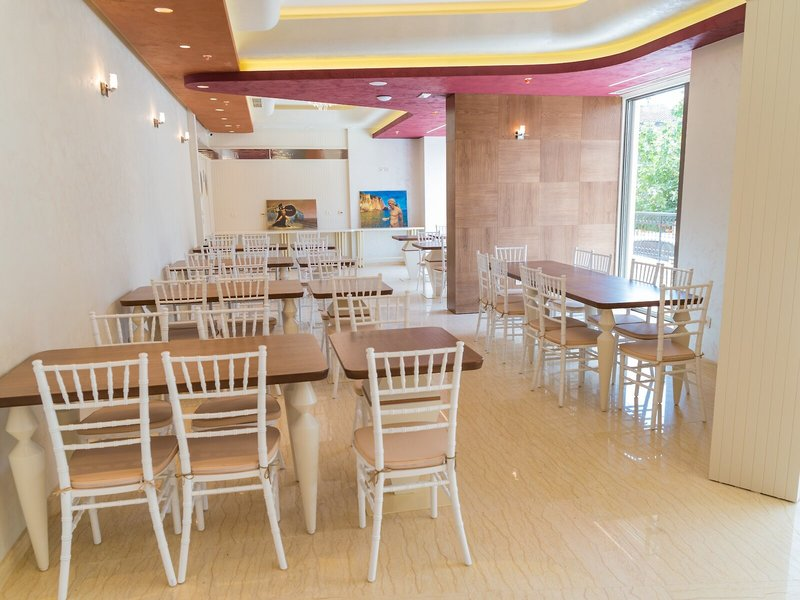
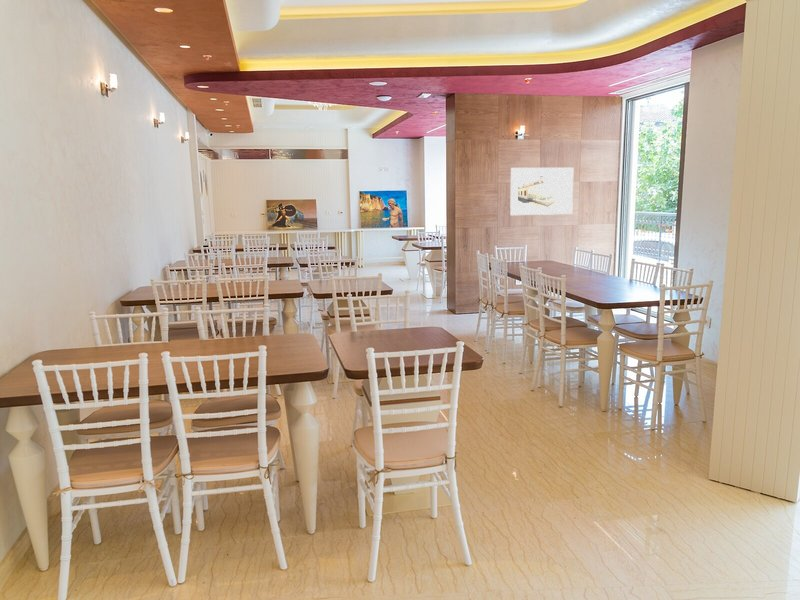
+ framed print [509,167,574,216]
